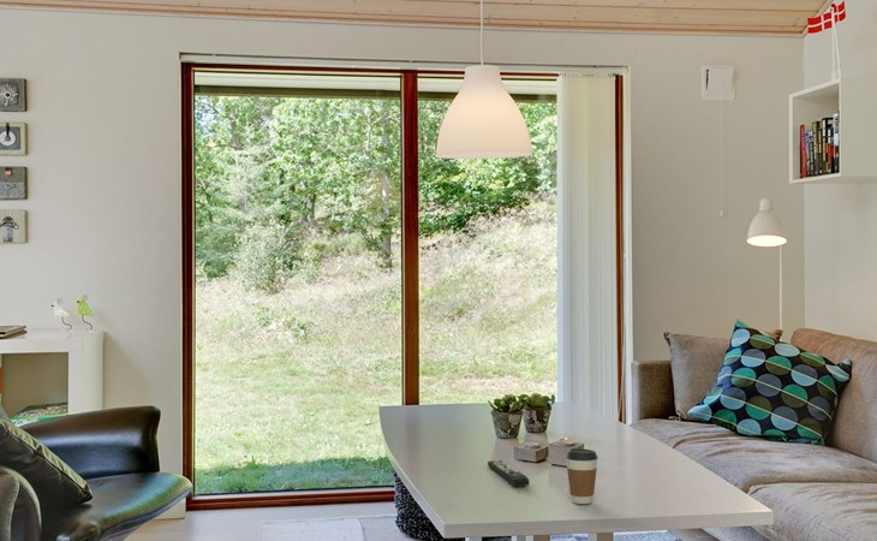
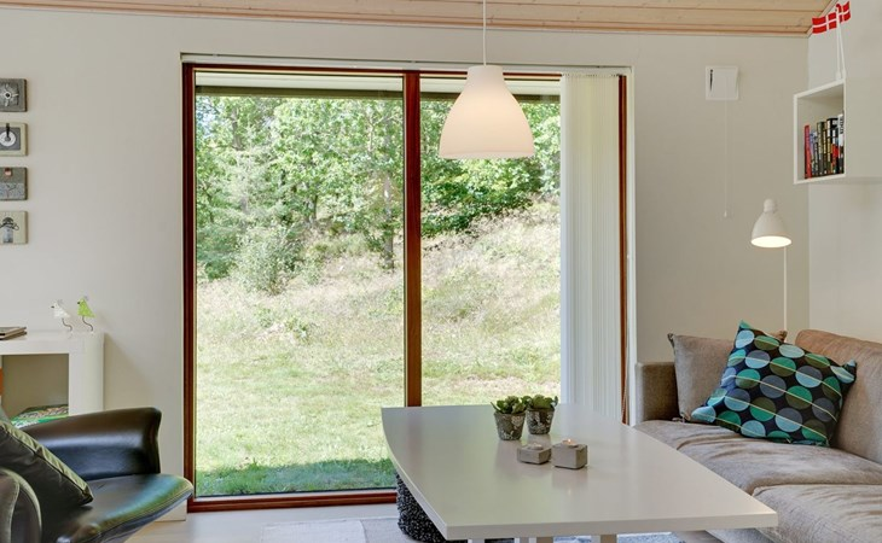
- remote control [487,459,531,487]
- coffee cup [565,447,598,505]
